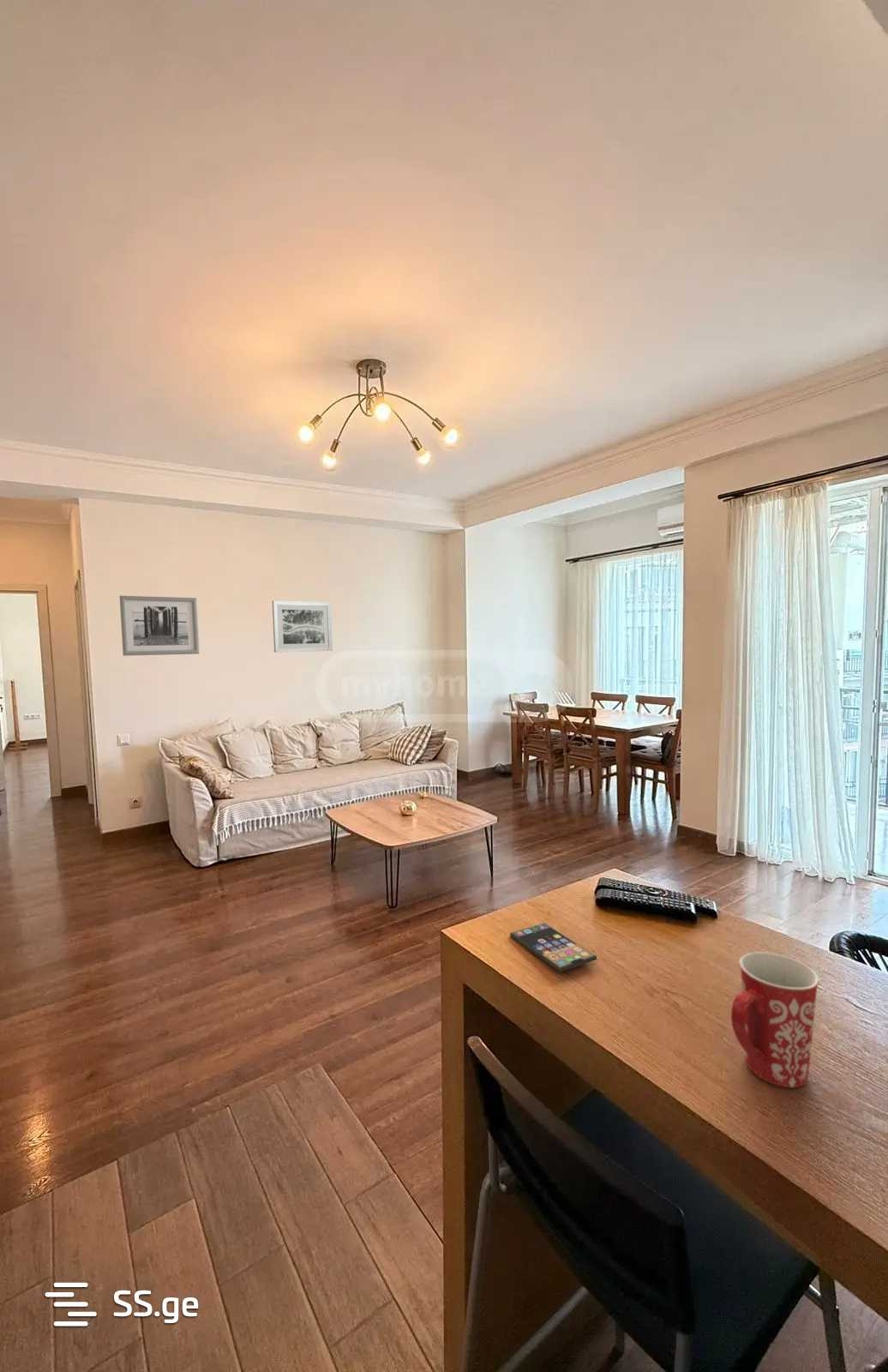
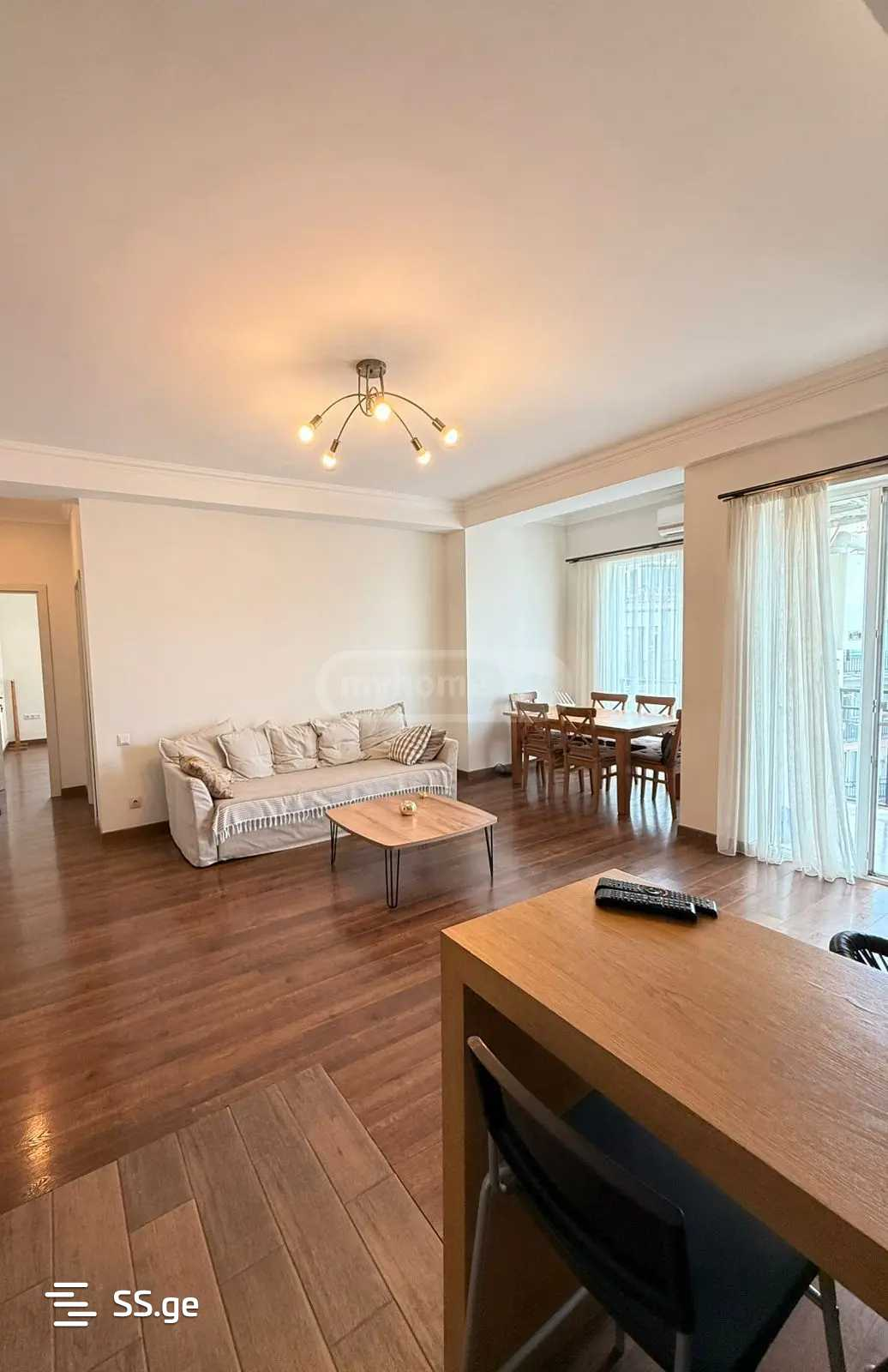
- wall art [119,595,201,657]
- mug [730,951,820,1088]
- smartphone [509,923,597,973]
- wall art [272,600,333,653]
